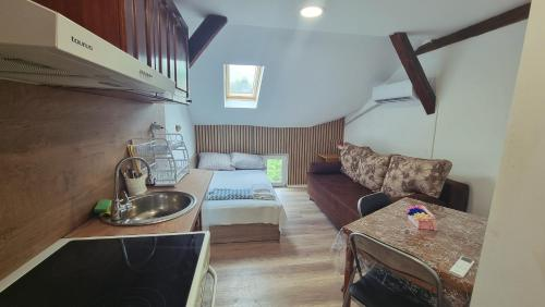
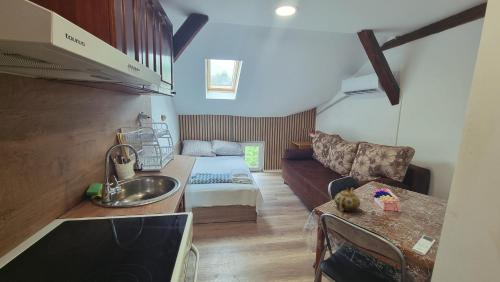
+ teapot [334,187,361,212]
